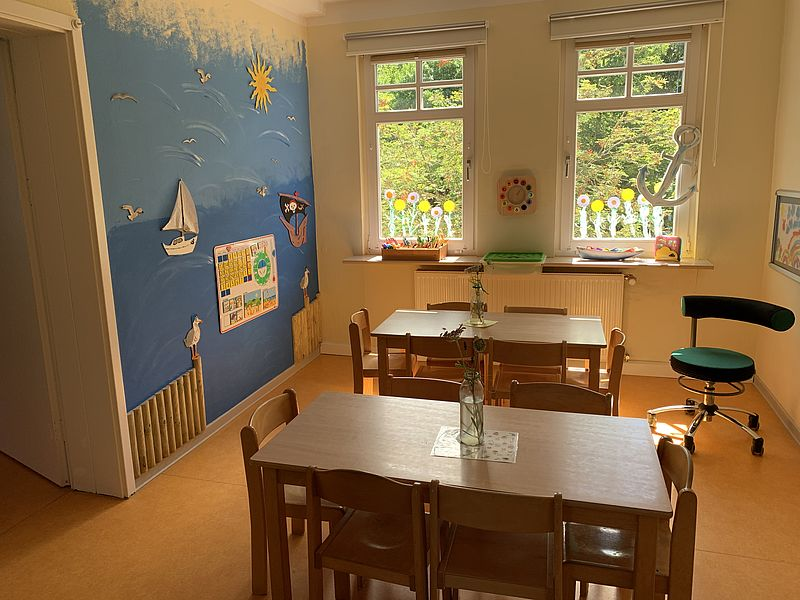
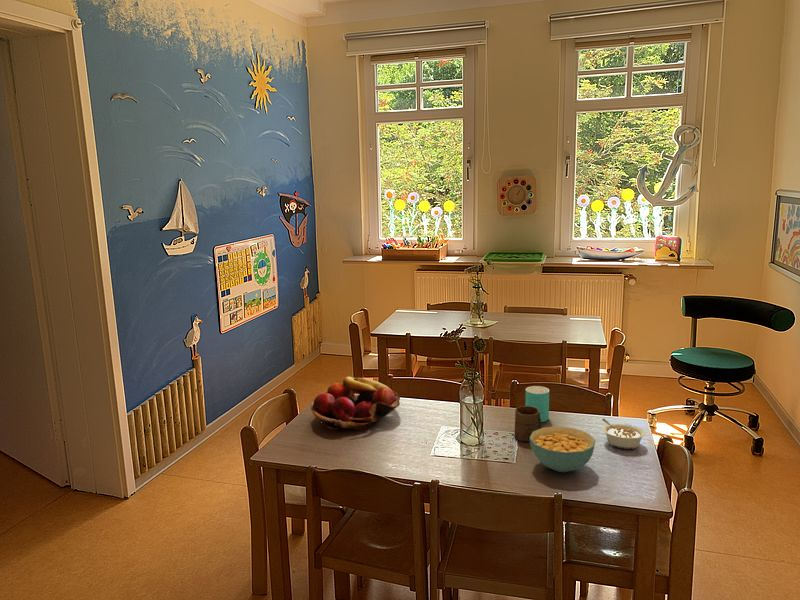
+ fruit basket [310,376,401,431]
+ cup [514,405,542,443]
+ cereal bowl [529,425,596,473]
+ cup [525,385,550,423]
+ legume [601,418,647,450]
